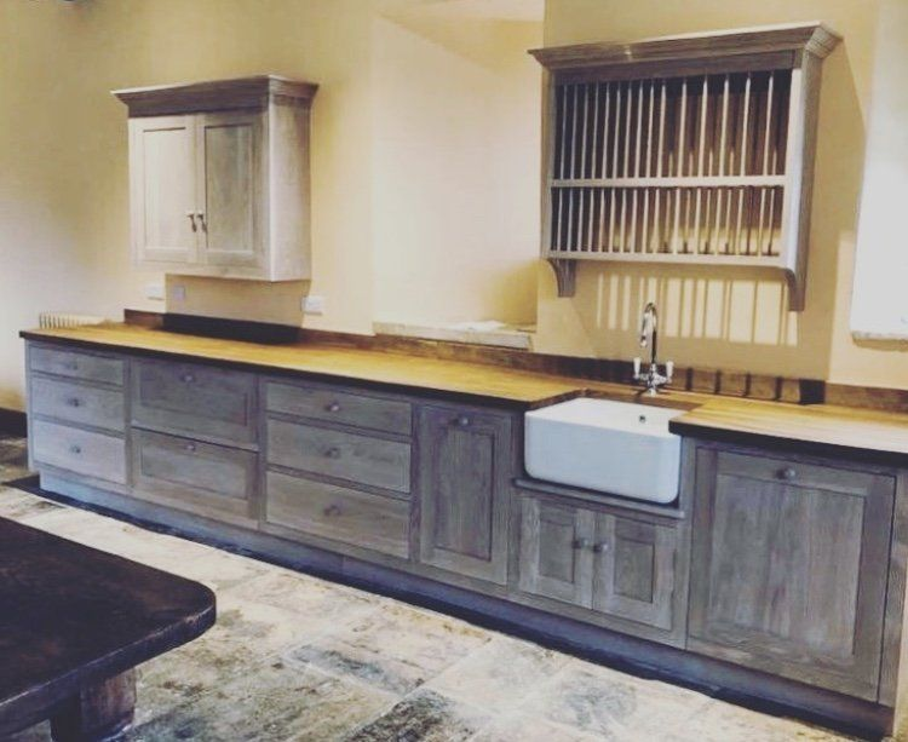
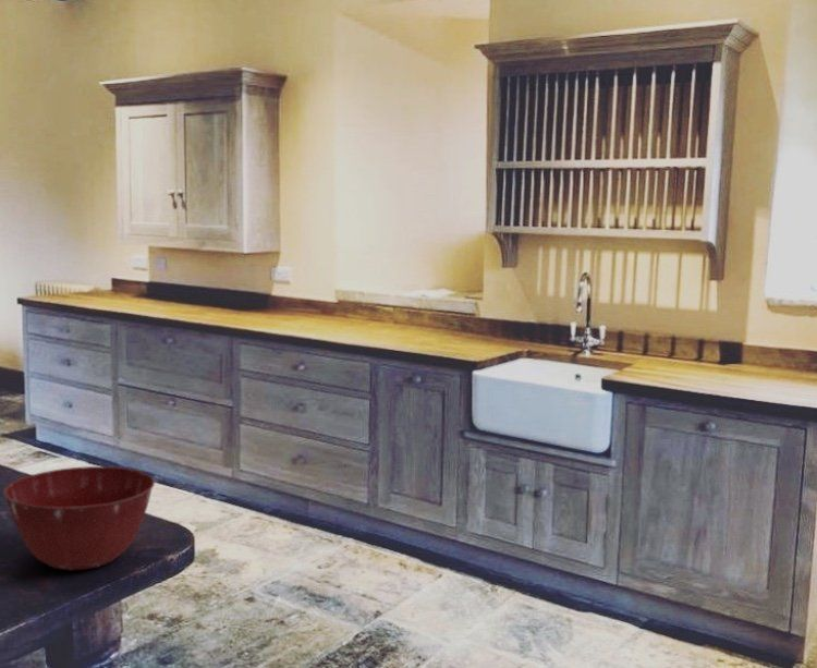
+ mixing bowl [2,465,156,571]
